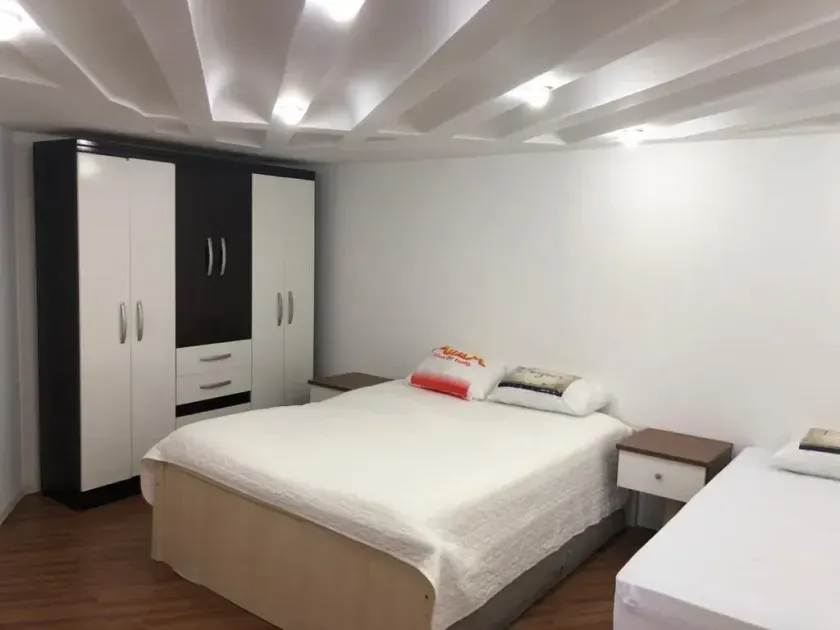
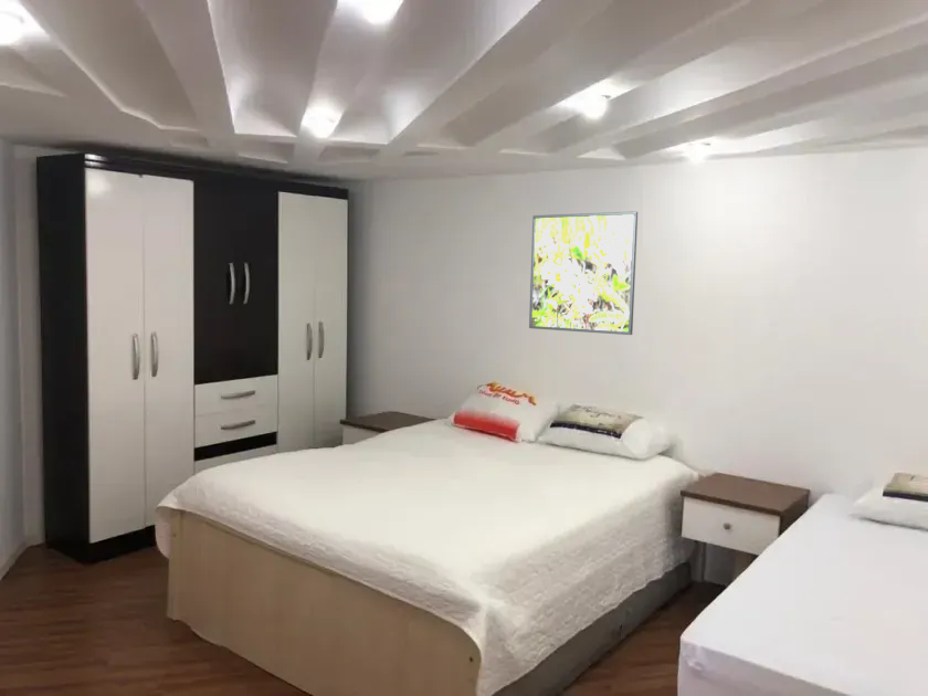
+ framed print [528,210,639,336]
